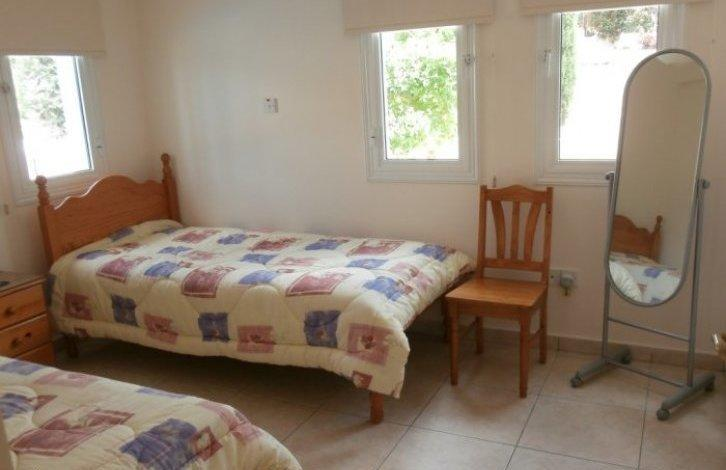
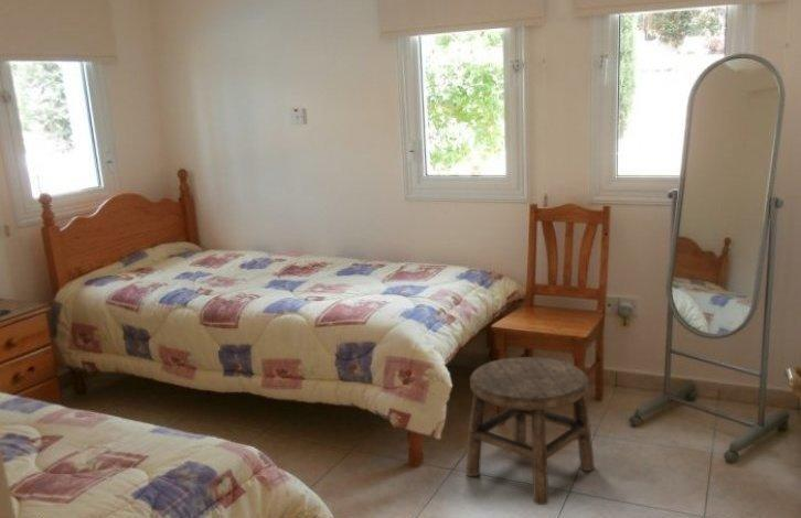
+ stool [464,356,596,506]
